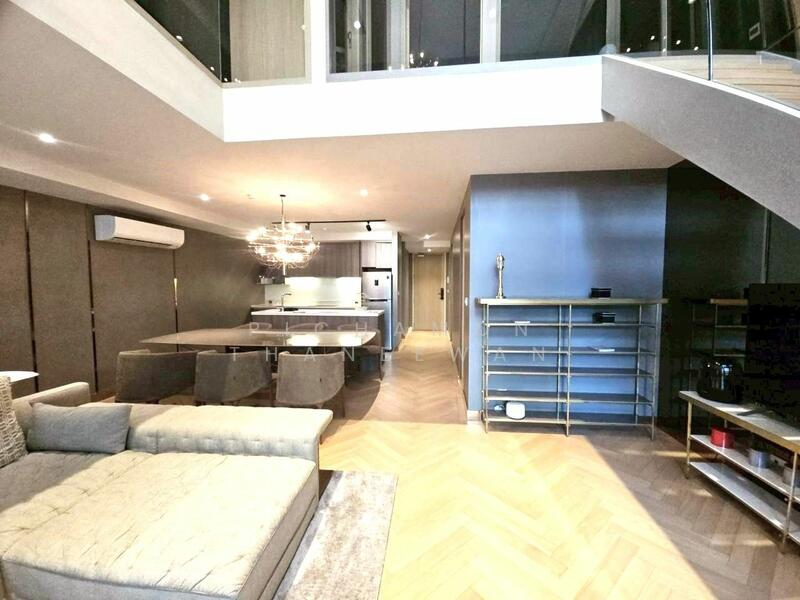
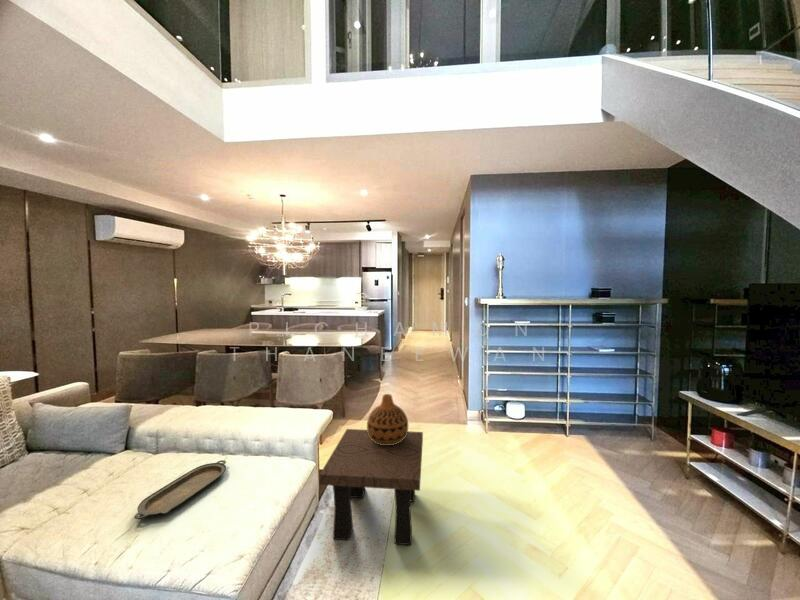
+ serving tray [134,459,227,520]
+ vase [366,393,409,445]
+ side table [318,428,424,546]
